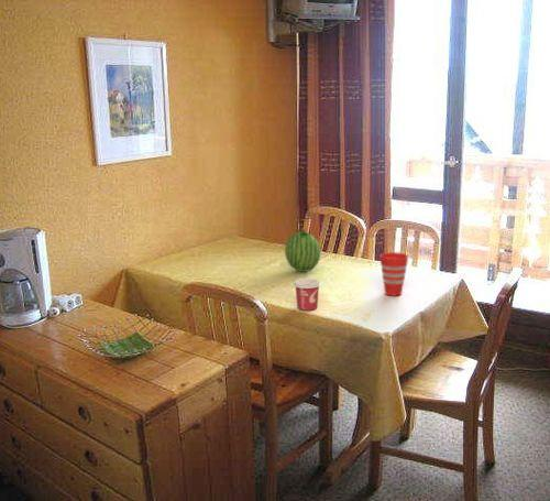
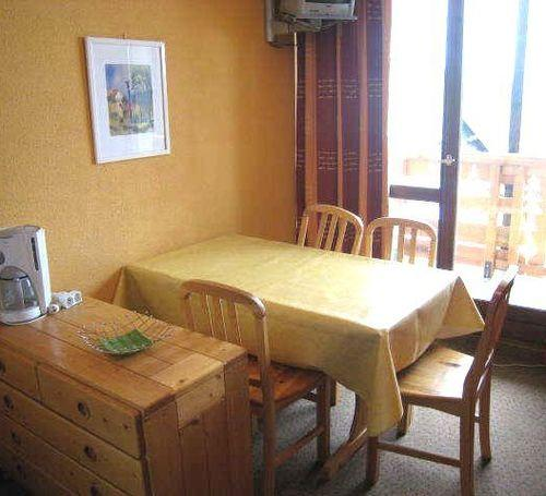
- cup [293,277,322,312]
- cup [380,251,409,297]
- fruit [284,227,322,273]
